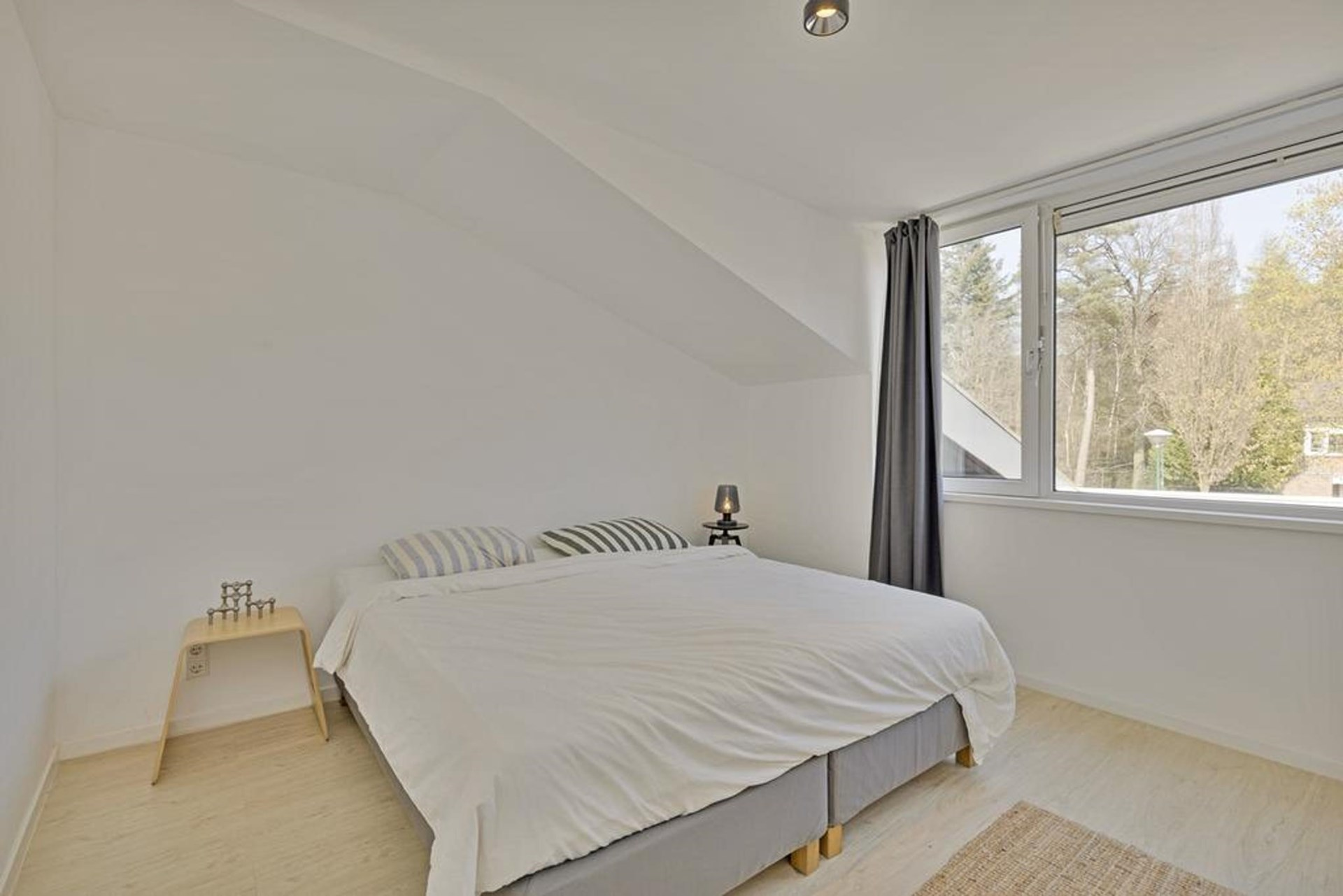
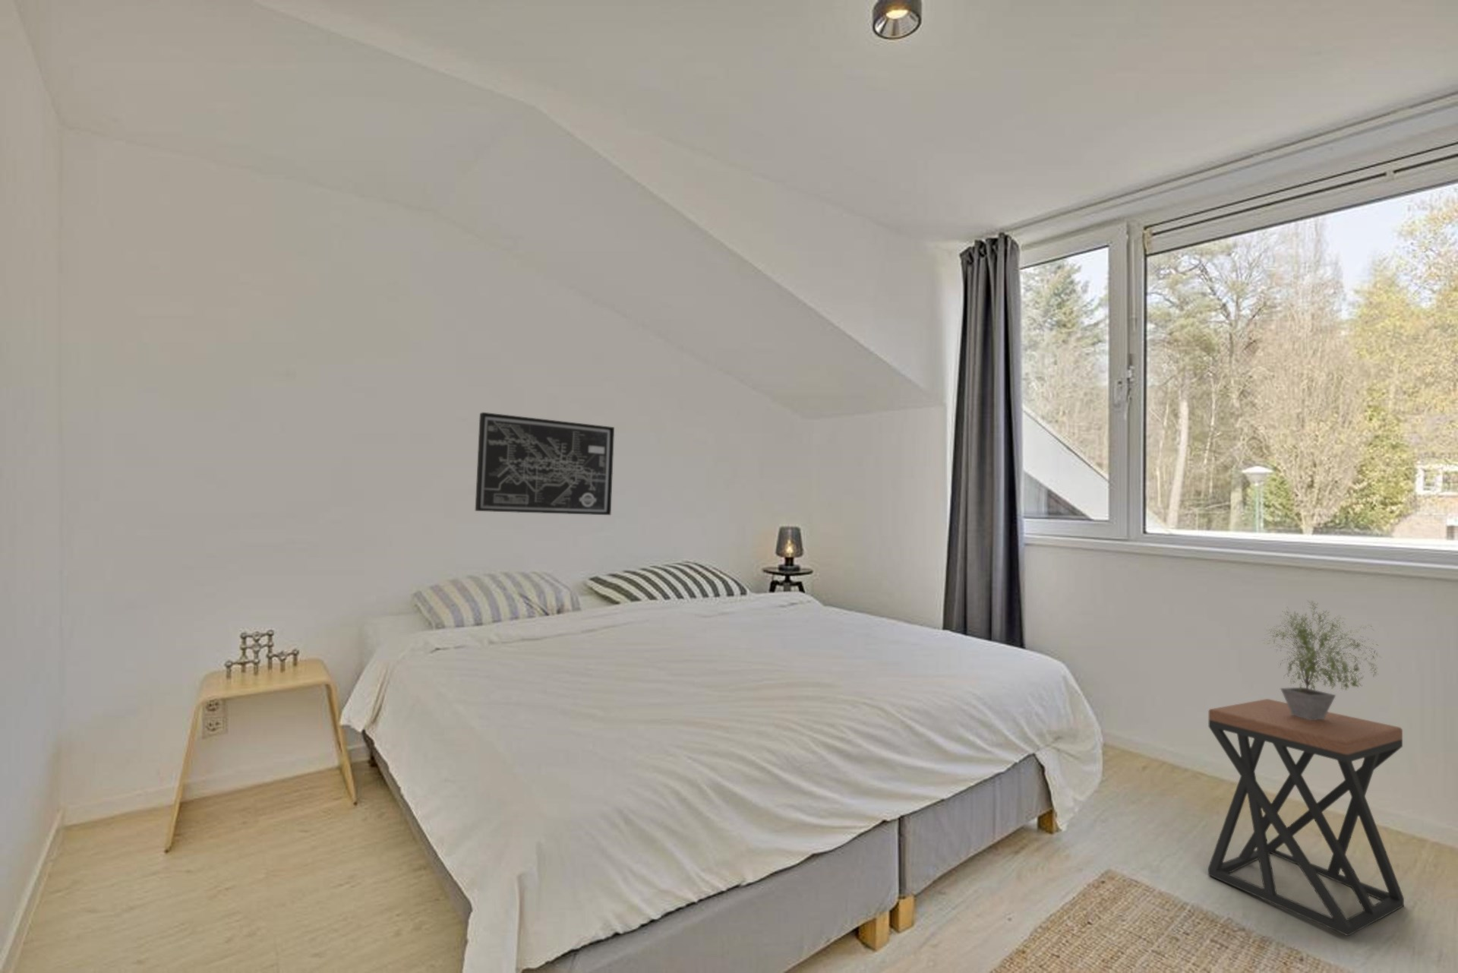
+ stool [1207,698,1405,937]
+ wall art [474,412,616,516]
+ potted plant [1259,599,1382,720]
